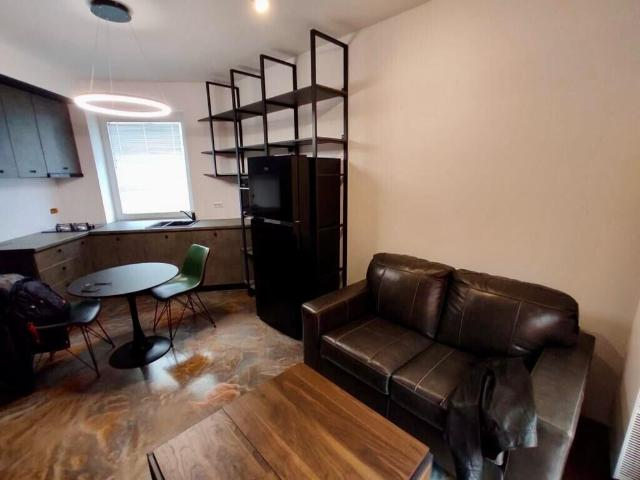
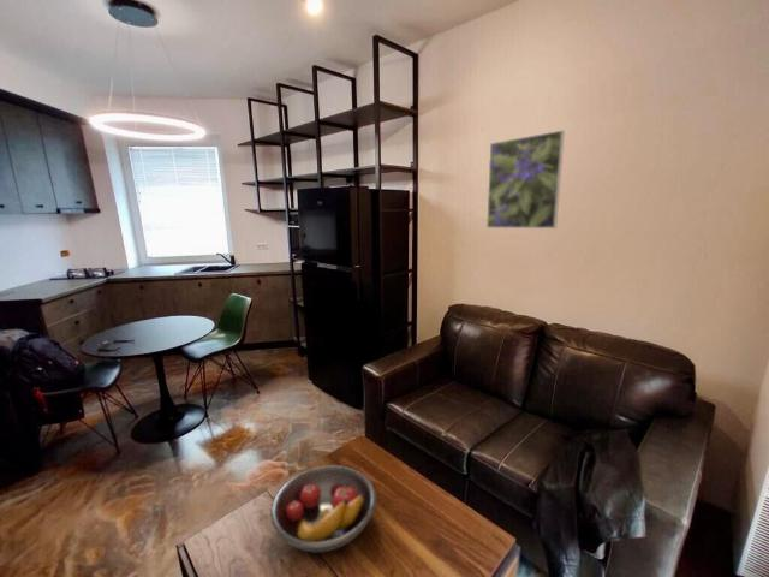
+ fruit bowl [270,464,377,553]
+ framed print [485,129,566,230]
